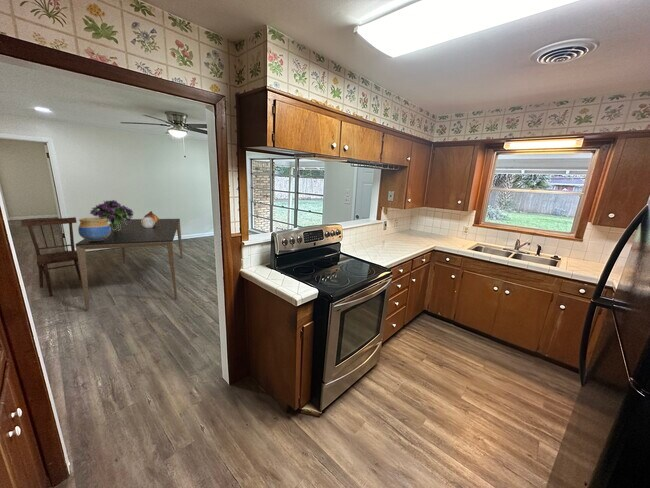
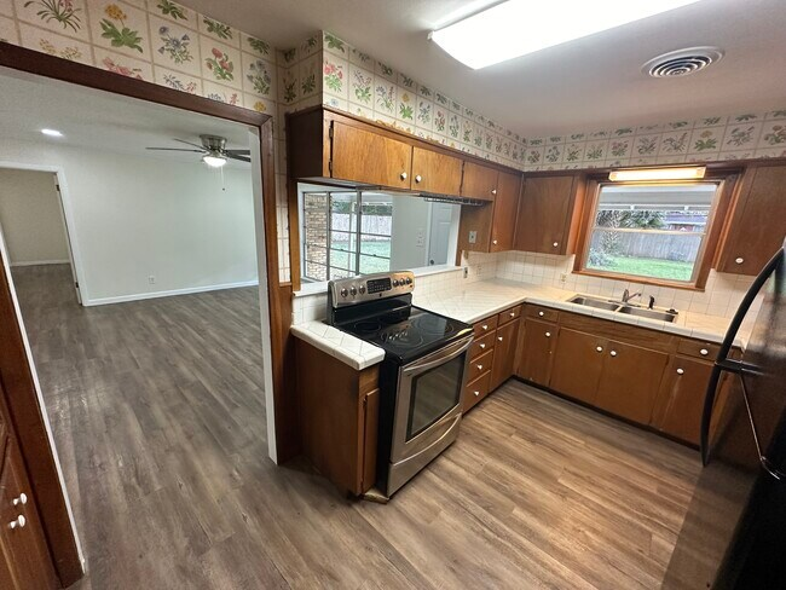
- decorative urn [141,210,160,228]
- dining chair [20,216,82,297]
- bouquet [89,199,134,231]
- ceramic pot [77,216,111,241]
- dining table [74,218,184,311]
